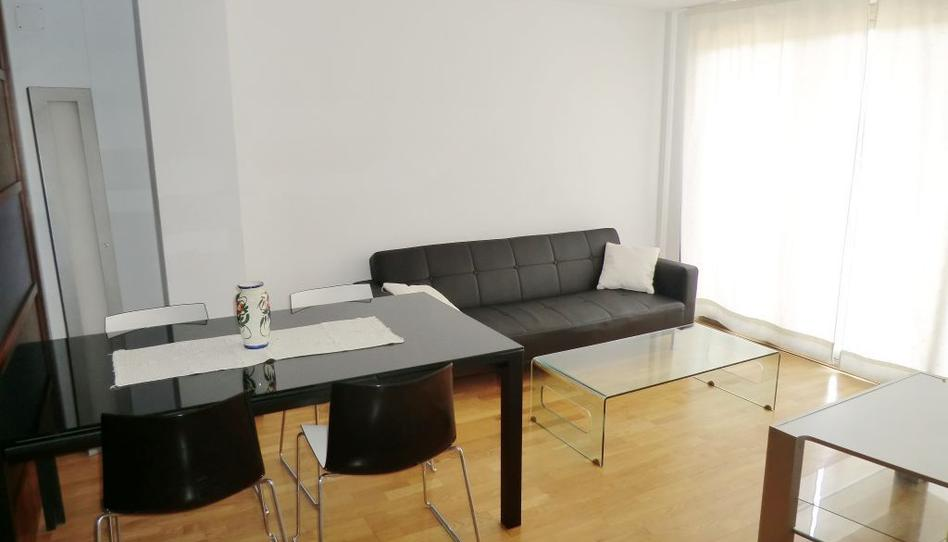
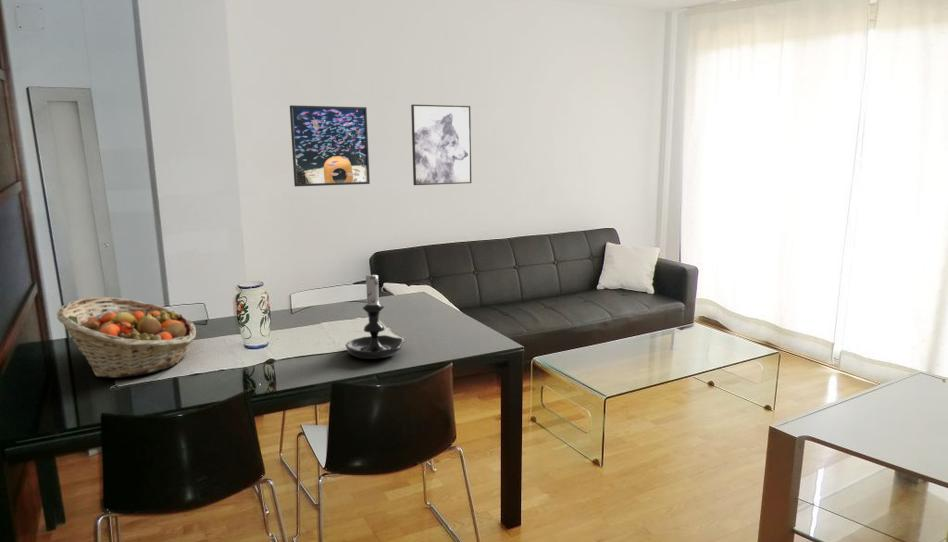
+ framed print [289,104,371,187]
+ candle holder [344,269,405,360]
+ fruit basket [56,296,197,379]
+ wall art [410,103,473,186]
